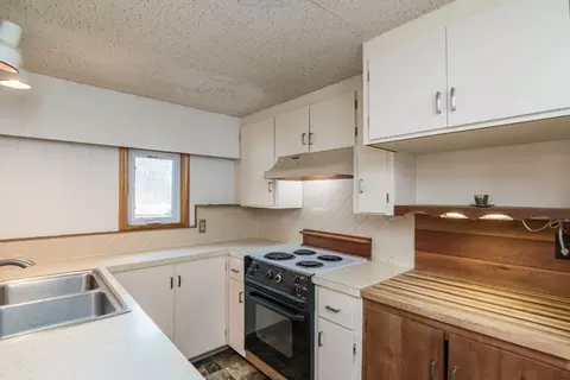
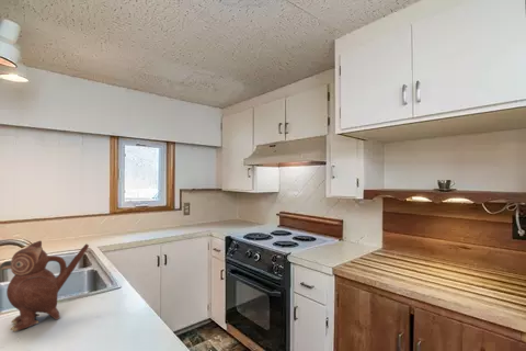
+ teapot [0,239,90,332]
